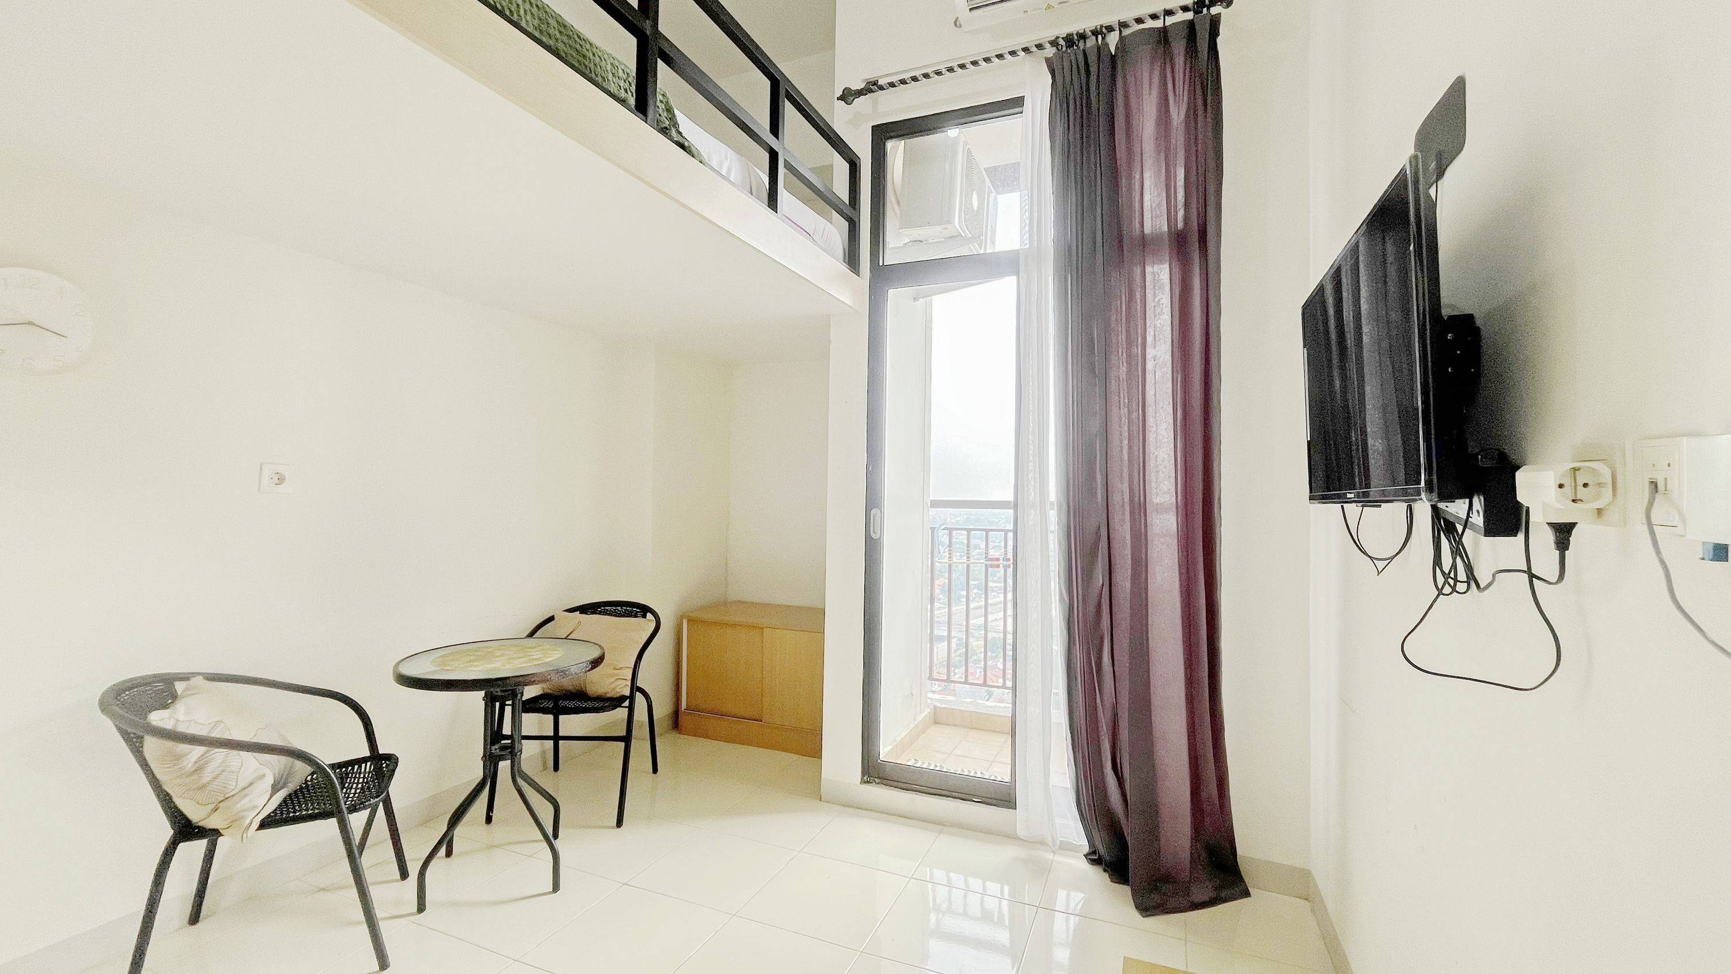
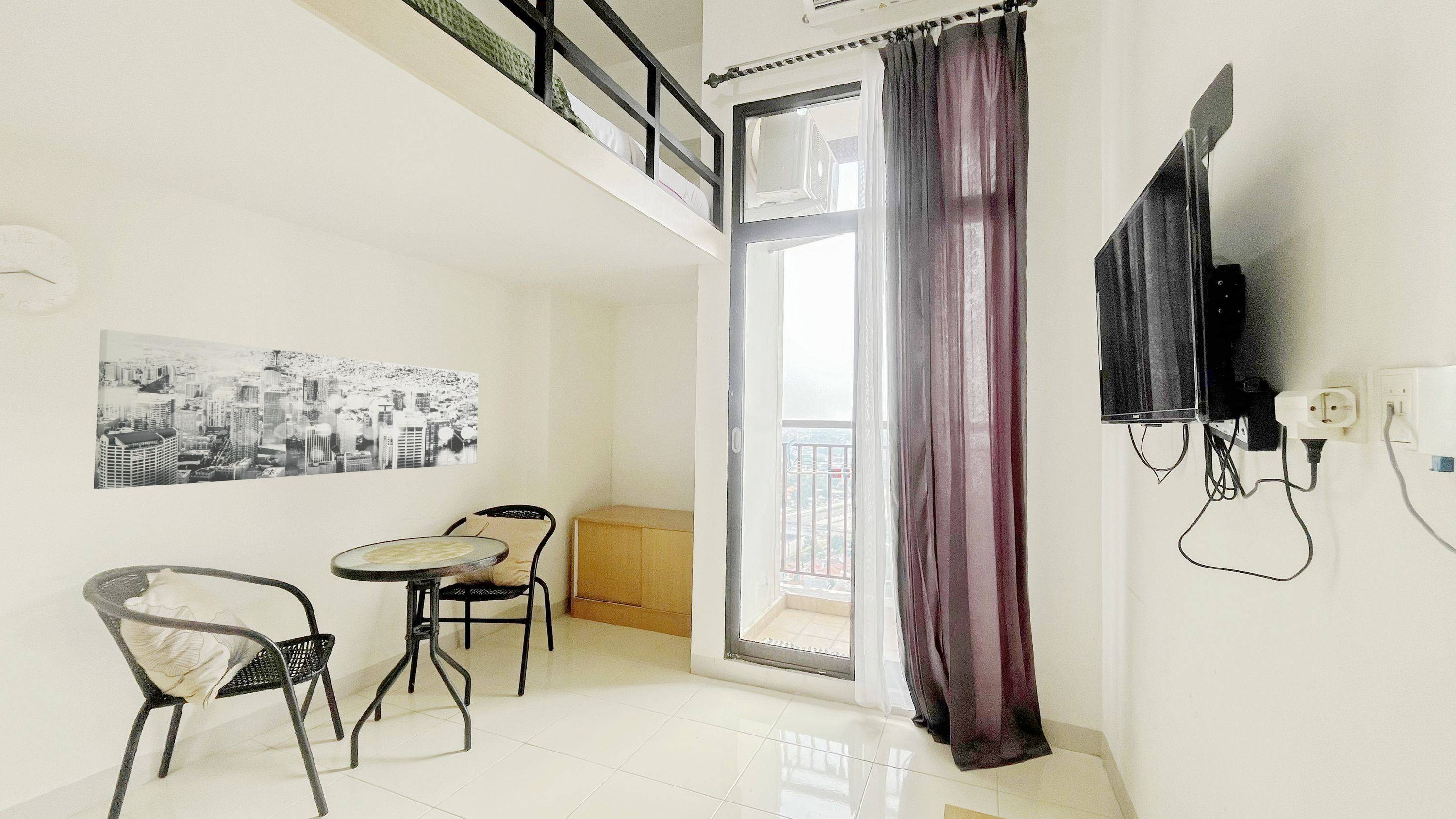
+ wall art [93,329,479,490]
